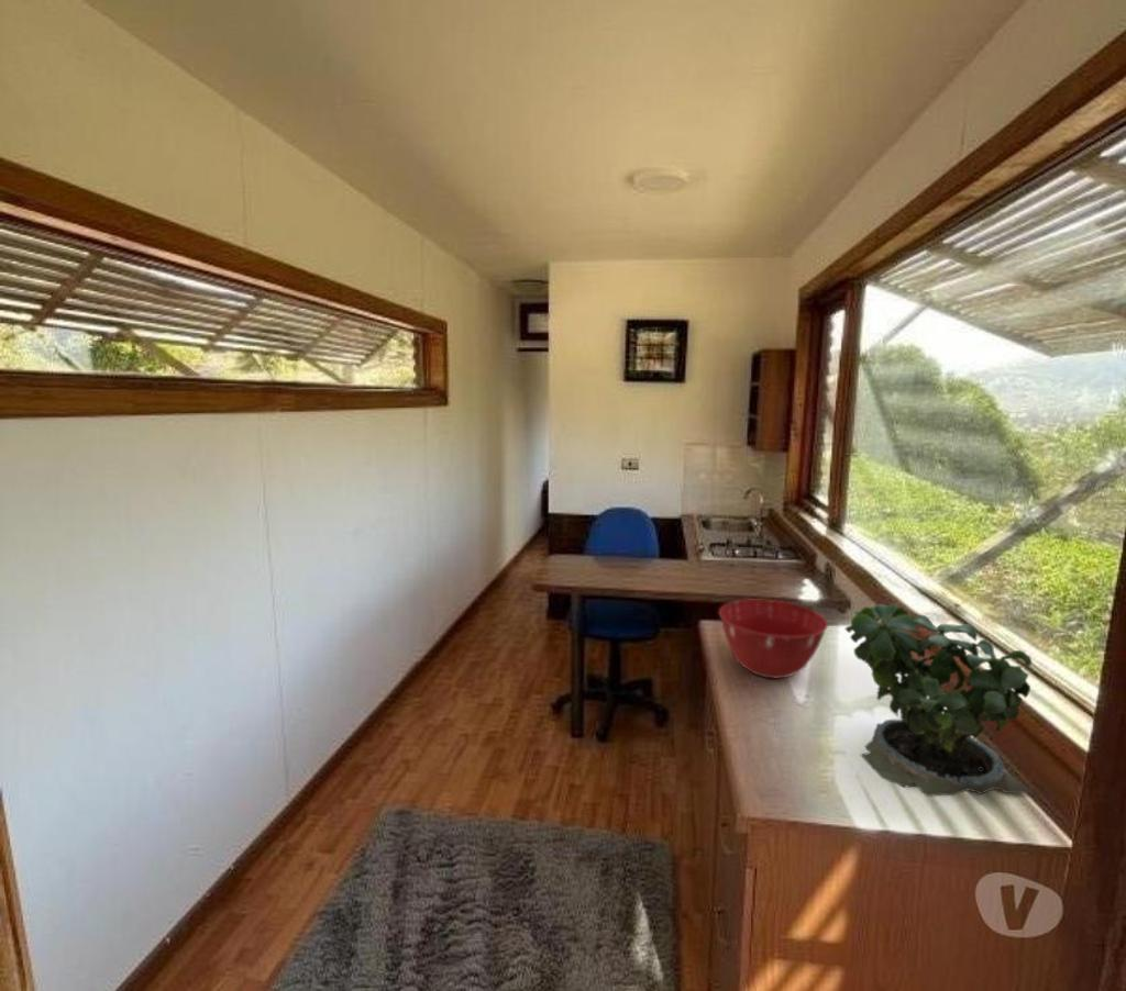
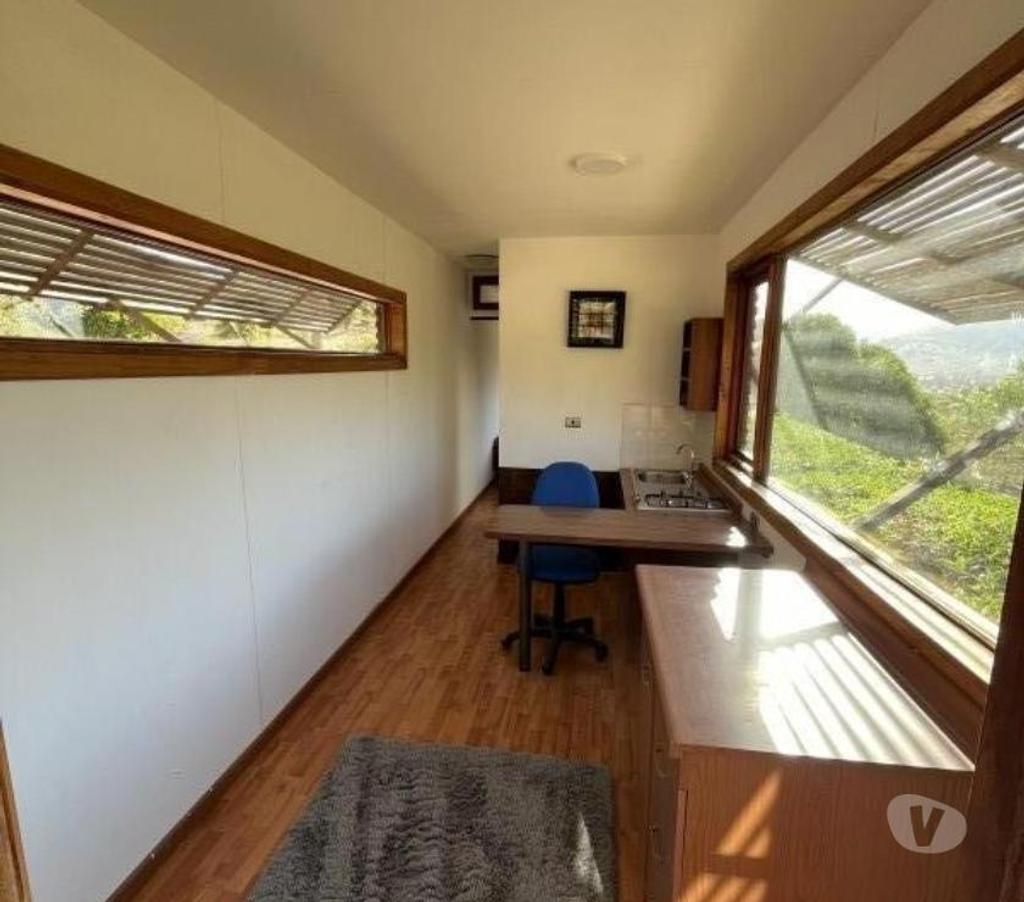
- potted plant [844,598,1036,797]
- mixing bowl [718,599,829,679]
